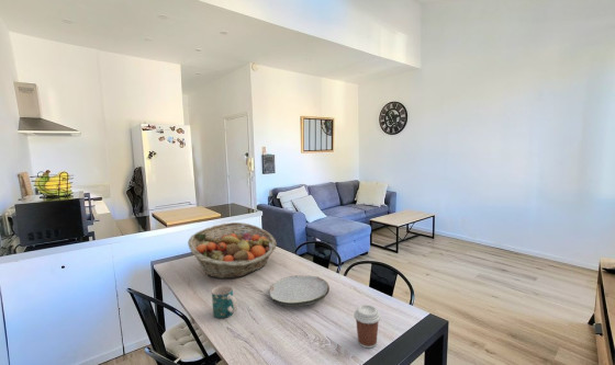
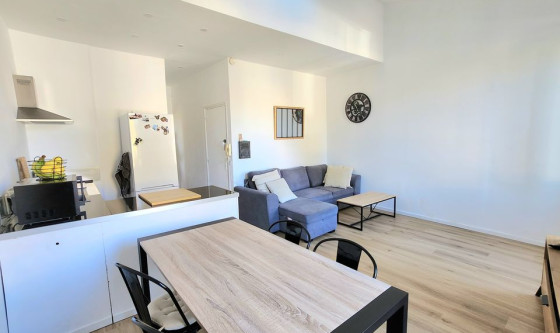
- plate [268,274,331,307]
- mug [211,284,238,320]
- coffee cup [353,304,382,349]
- fruit basket [187,221,277,280]
